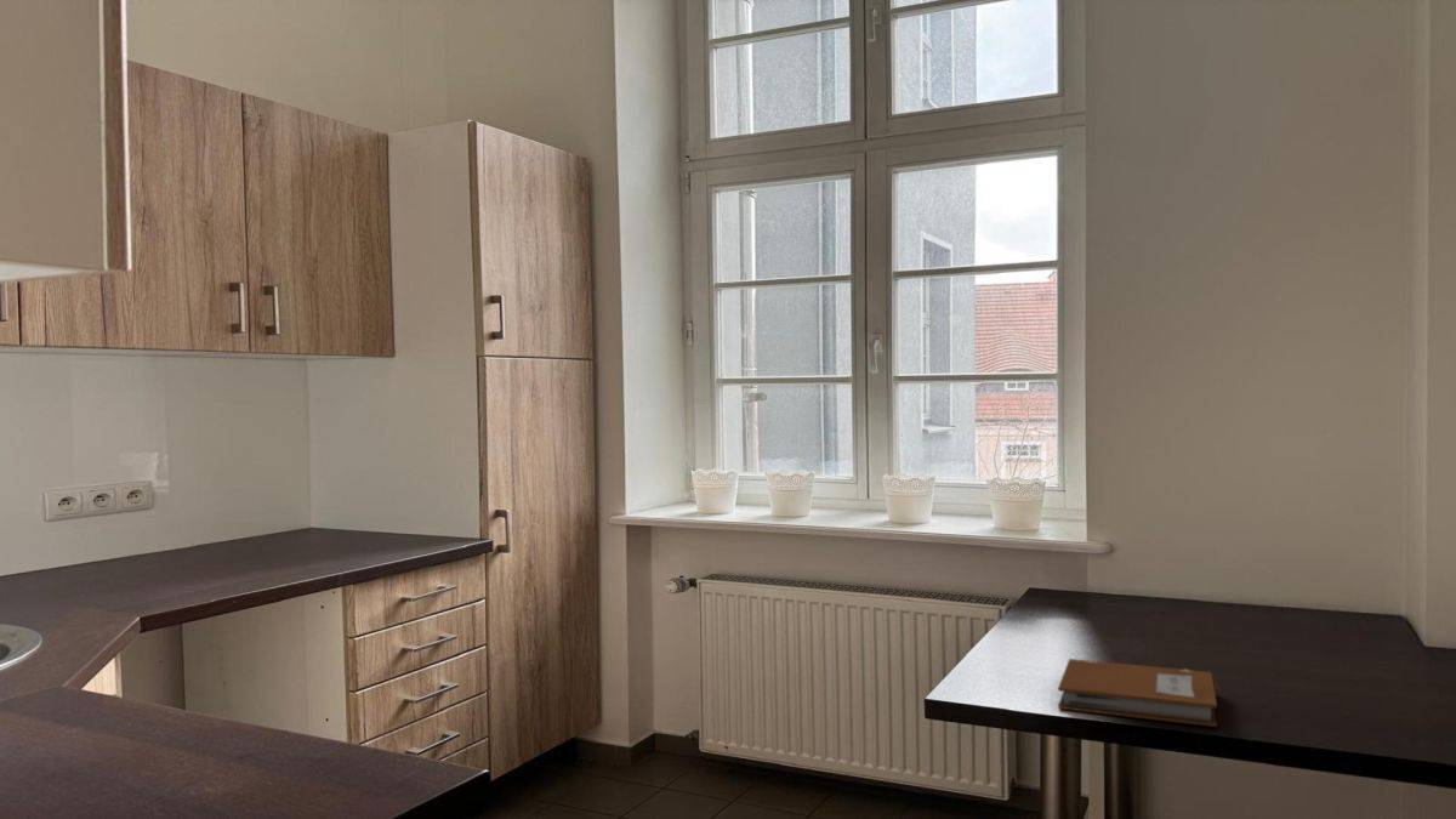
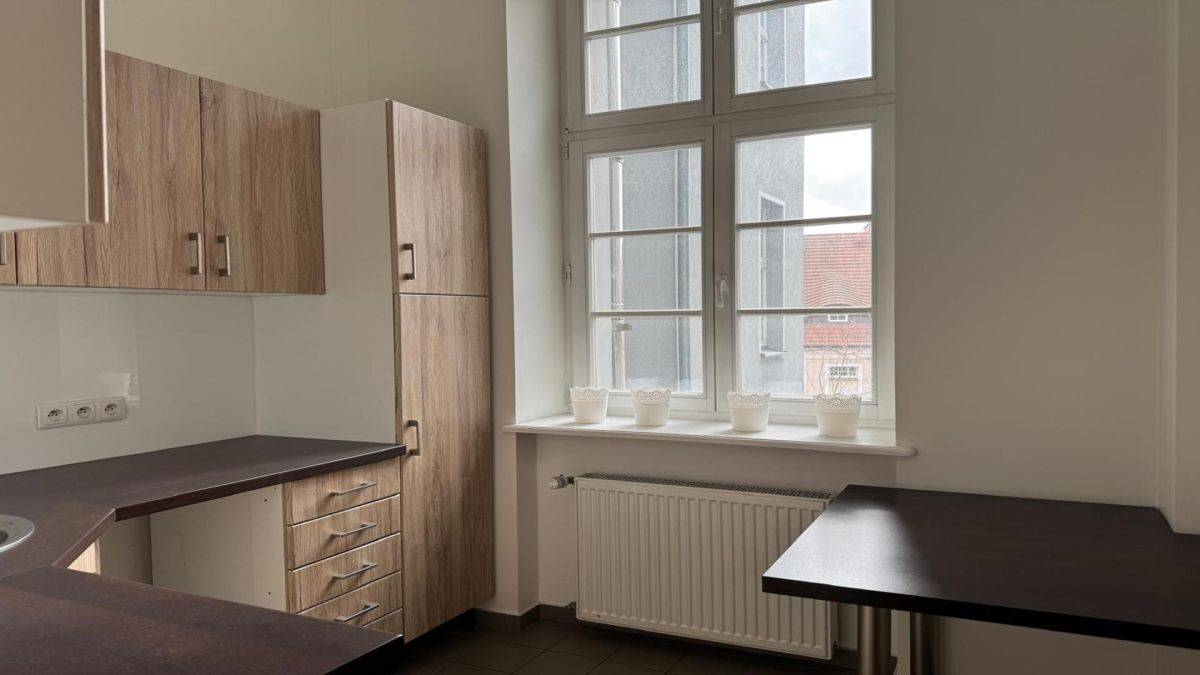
- notebook [1057,658,1222,728]
